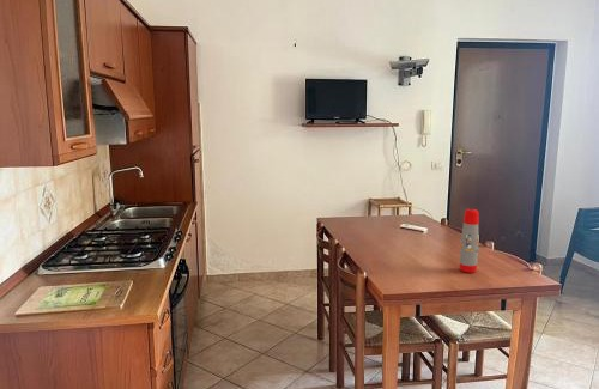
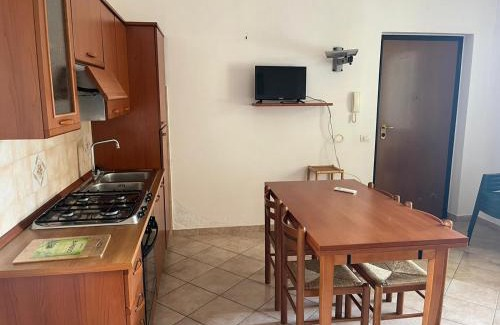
- water bottle [459,208,480,274]
